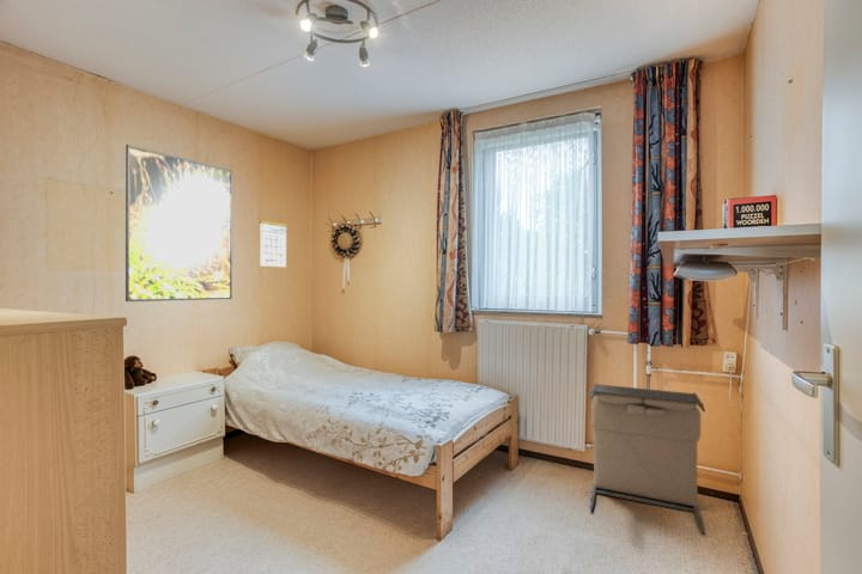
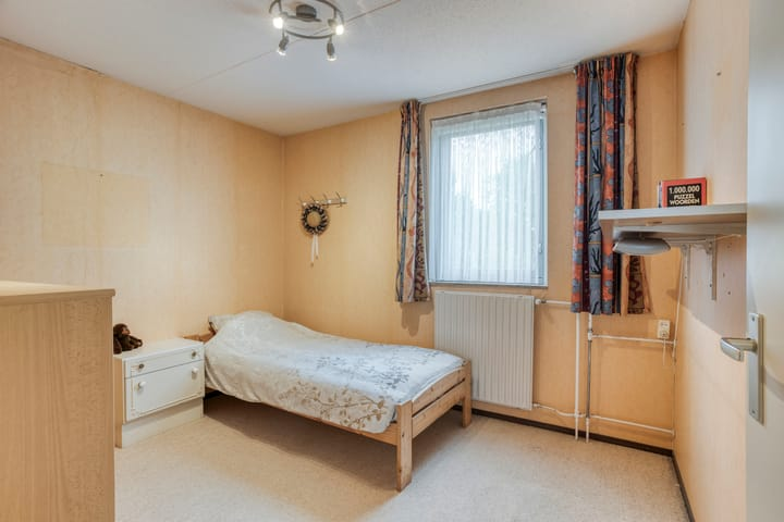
- laundry hamper [589,383,706,536]
- calendar [259,212,289,268]
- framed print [125,144,233,303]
